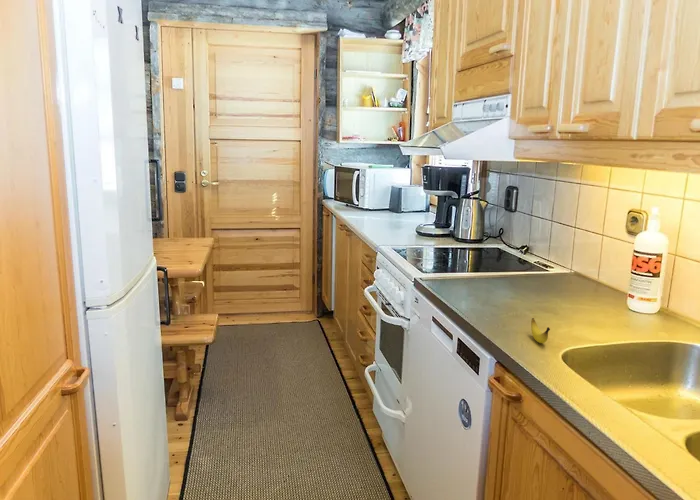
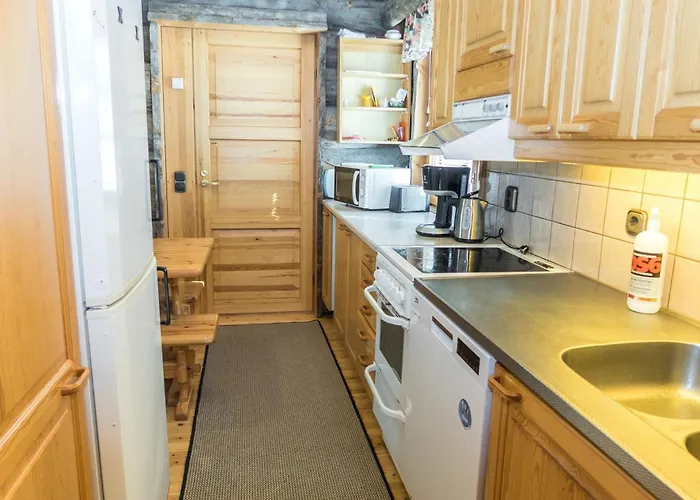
- banana [530,317,551,344]
